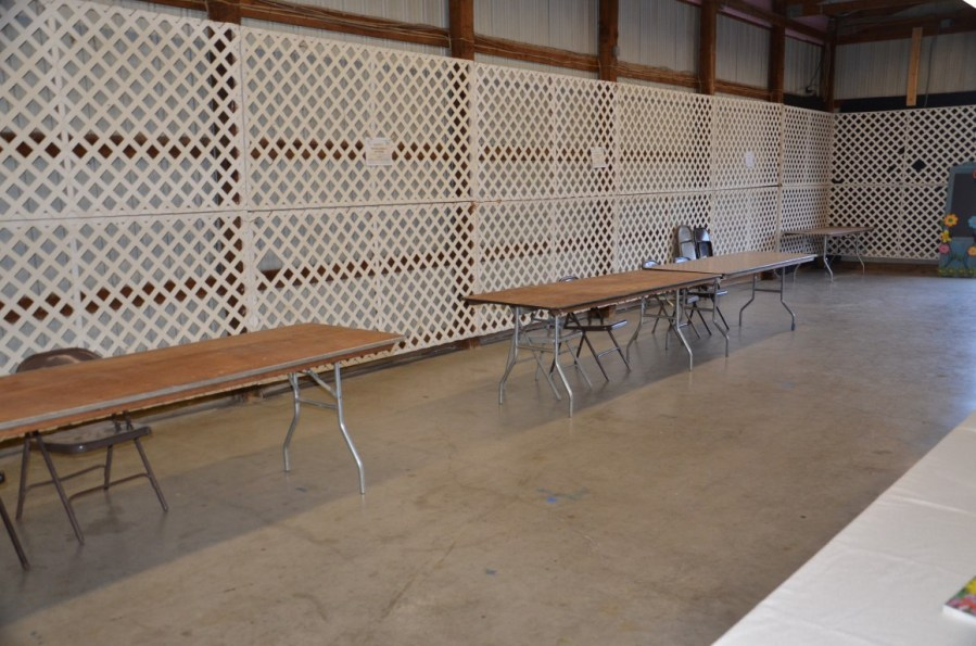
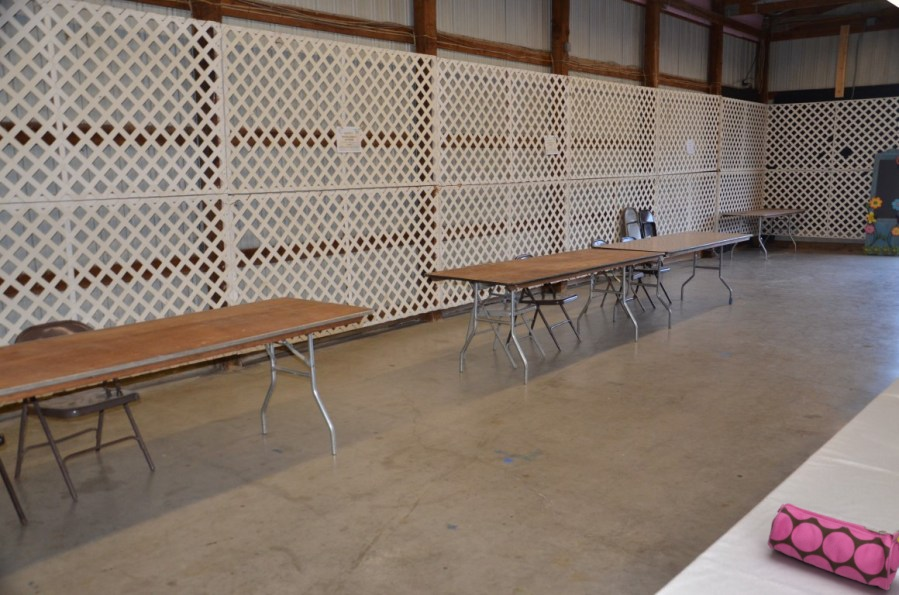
+ pencil case [767,502,899,591]
